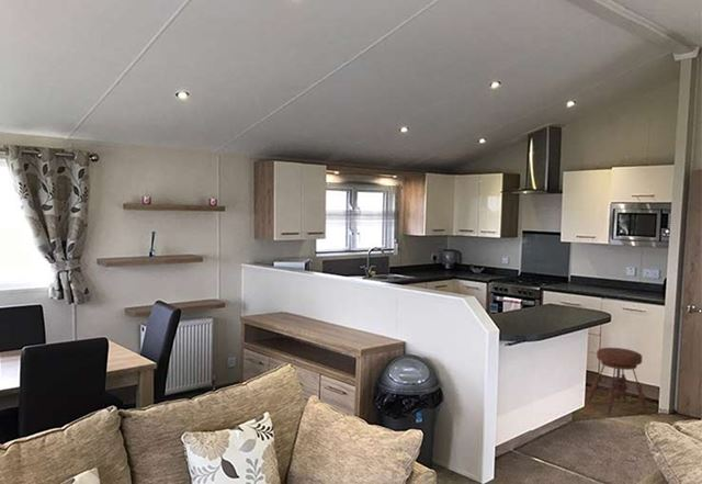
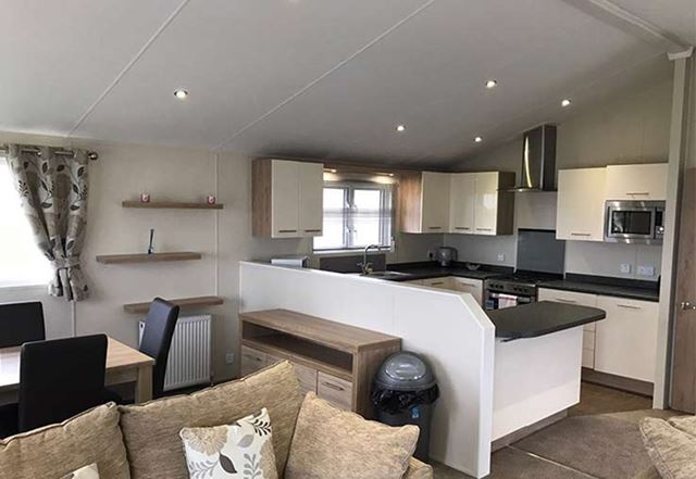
- stool [587,347,650,417]
